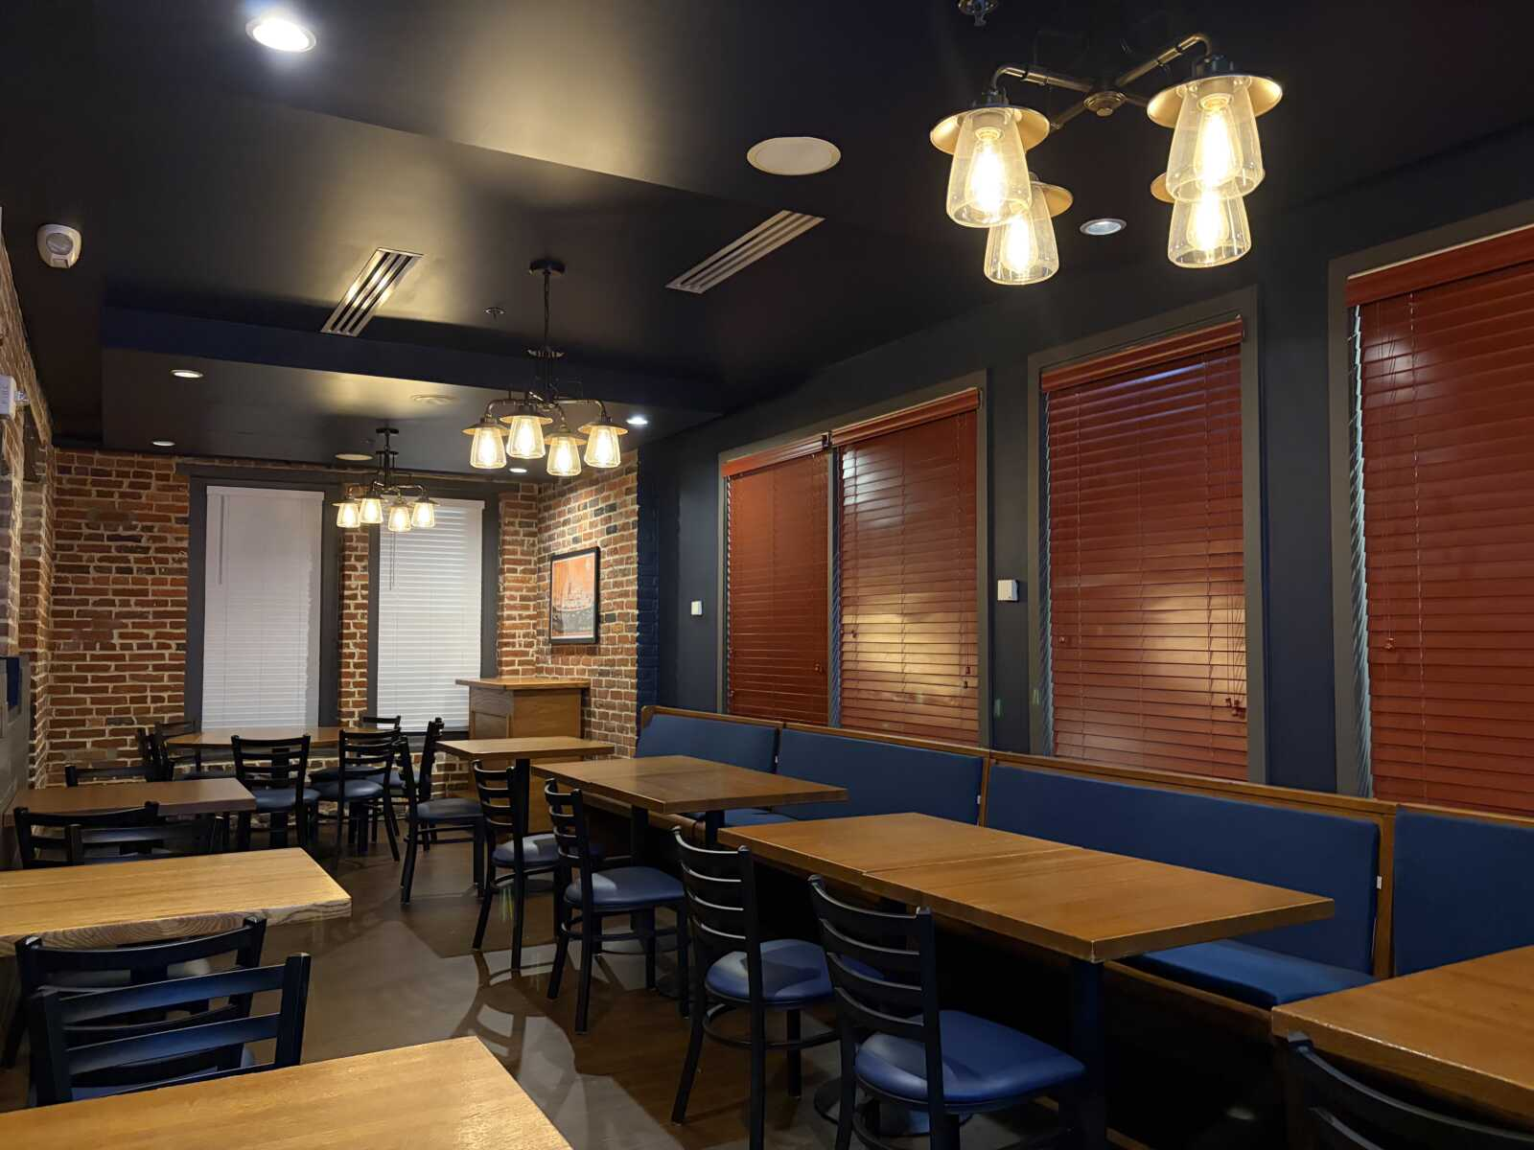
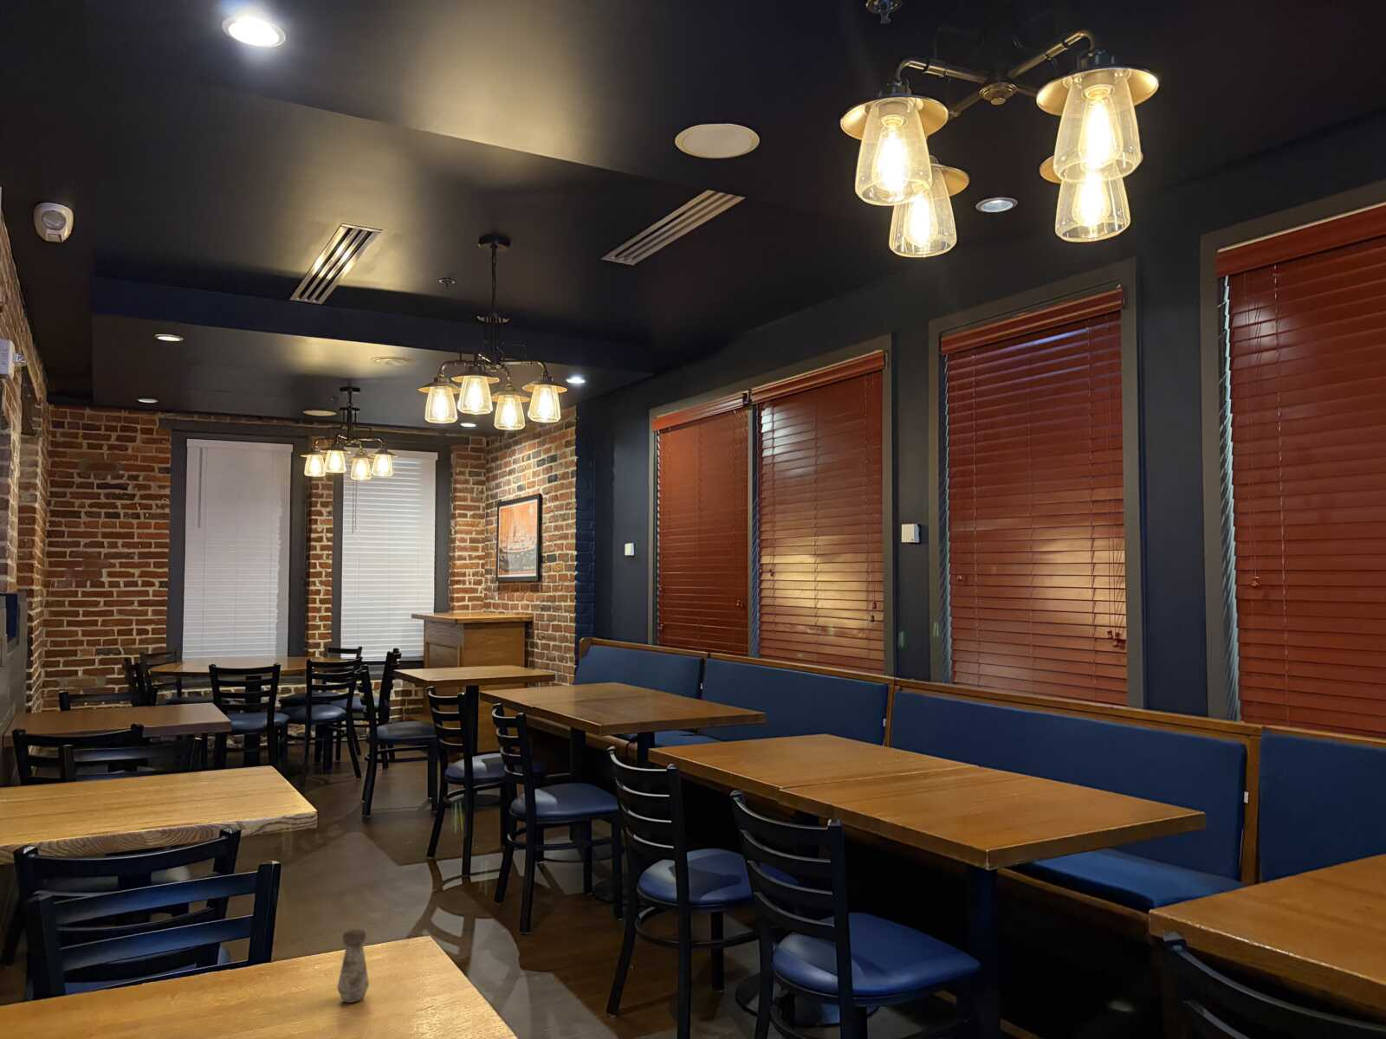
+ salt shaker [336,928,370,1003]
